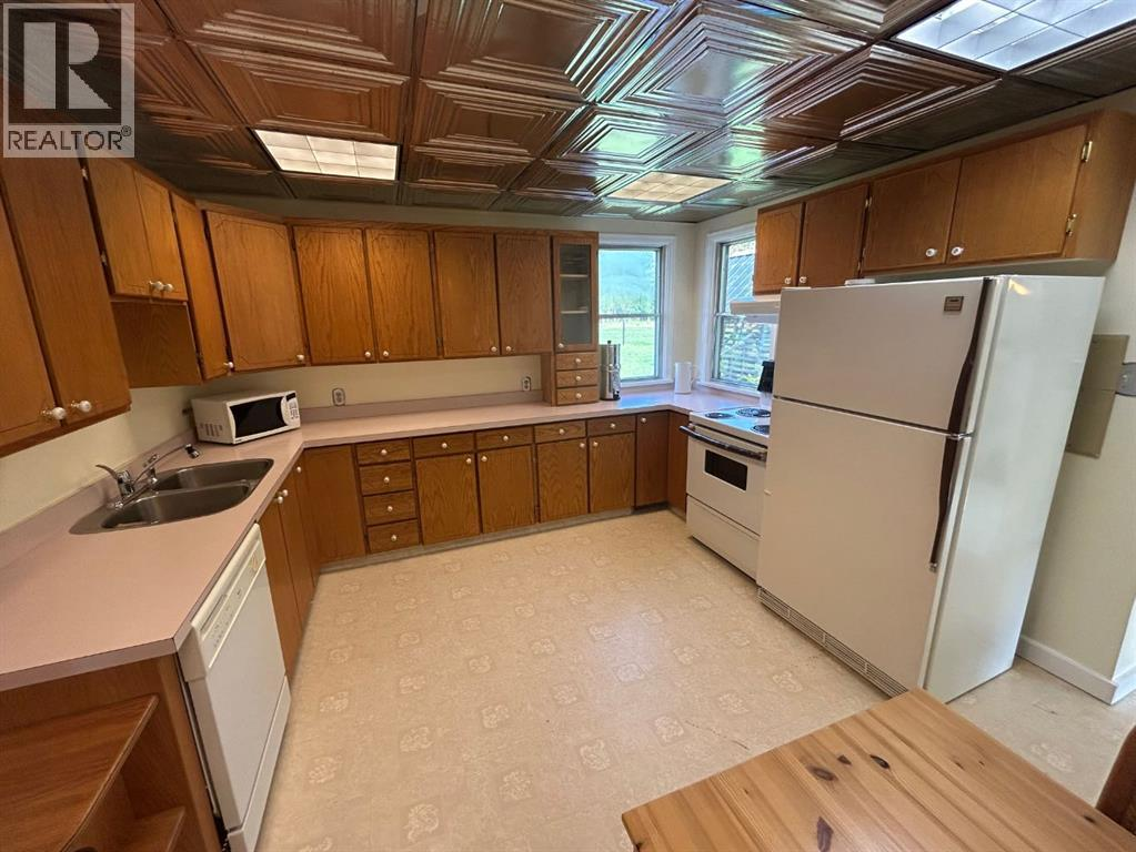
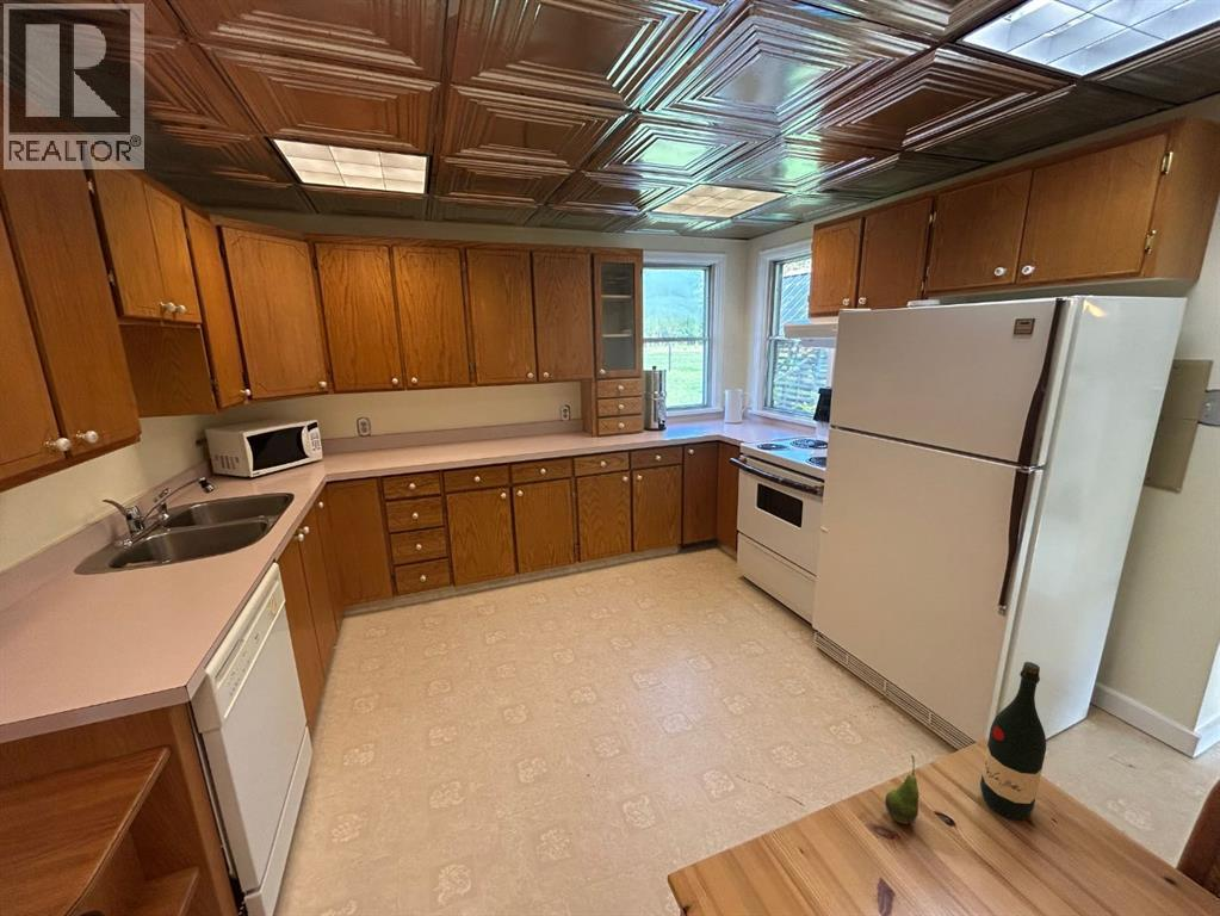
+ wine bottle [979,661,1047,821]
+ fruit [884,754,921,825]
